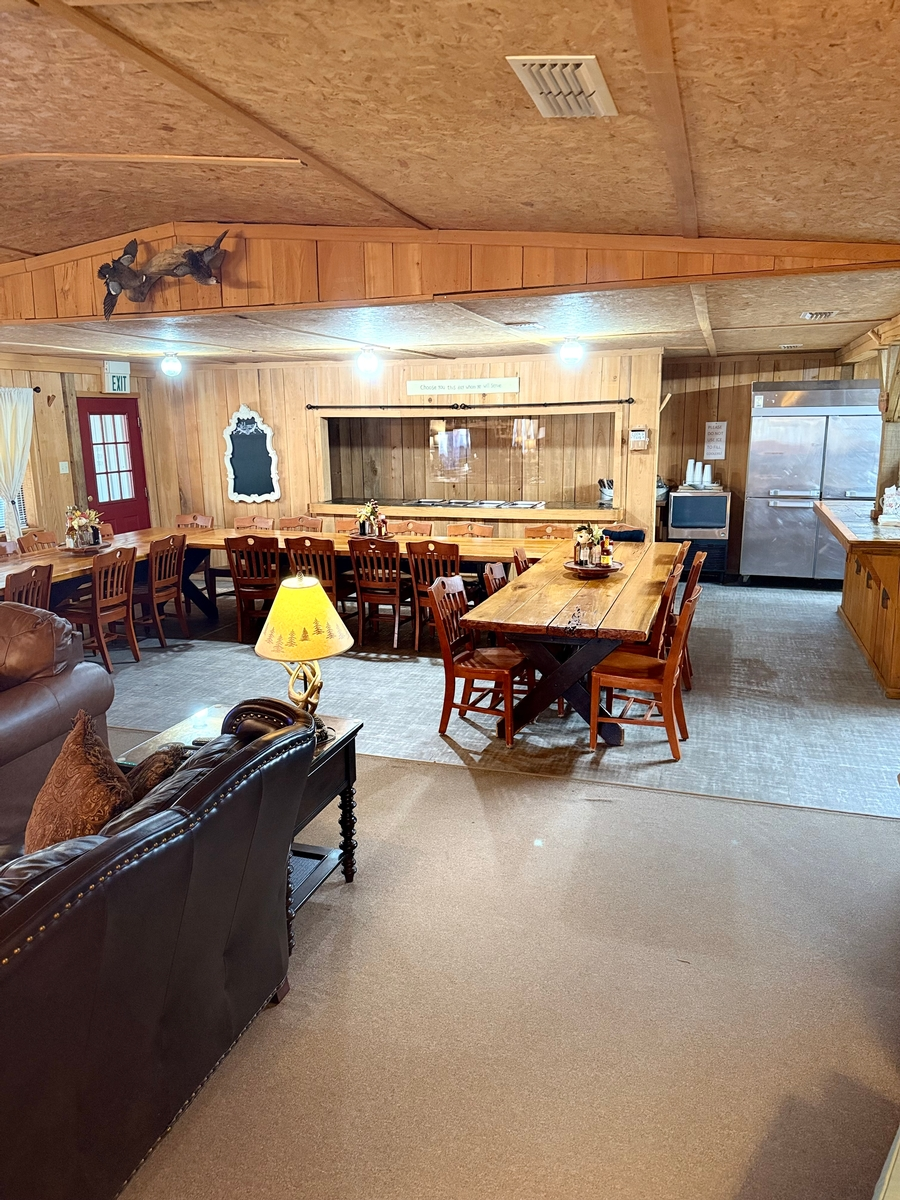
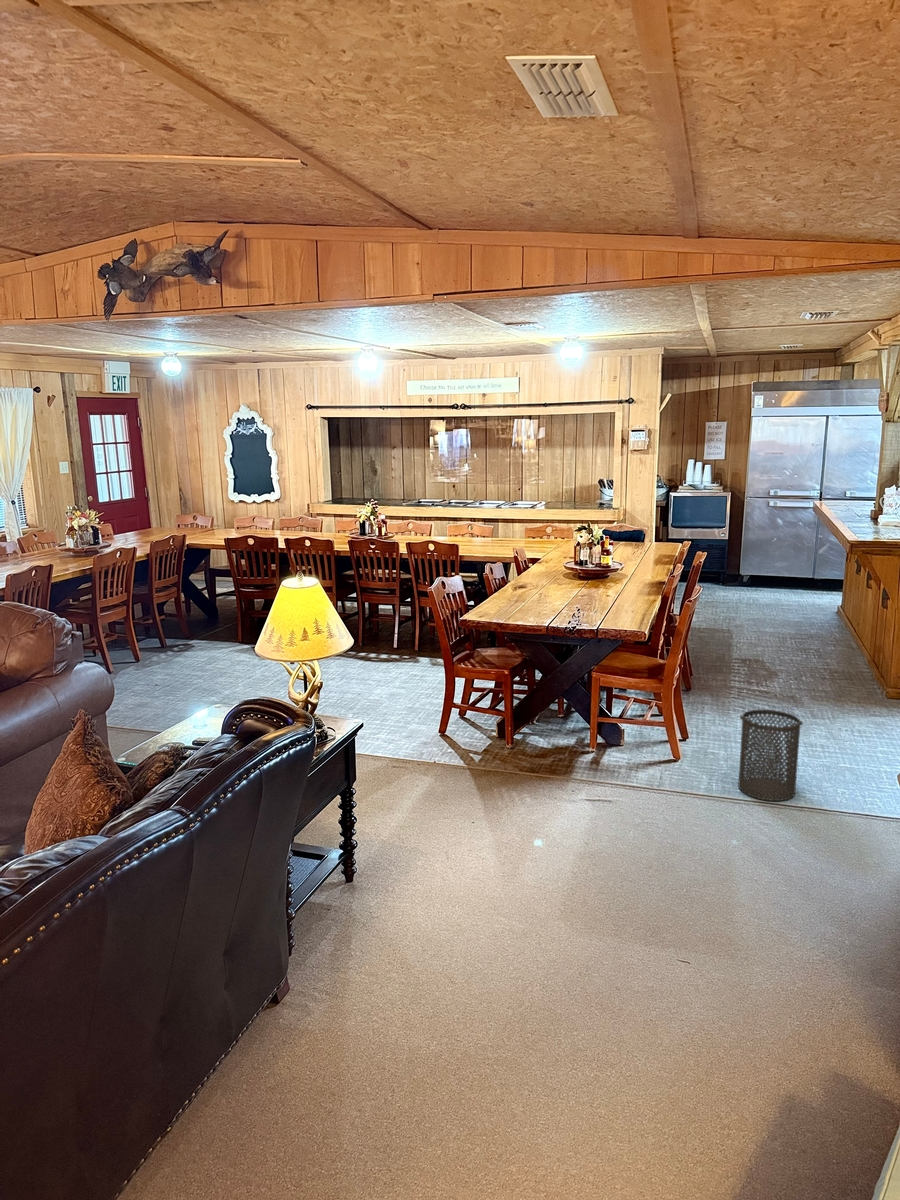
+ trash can [737,708,804,802]
